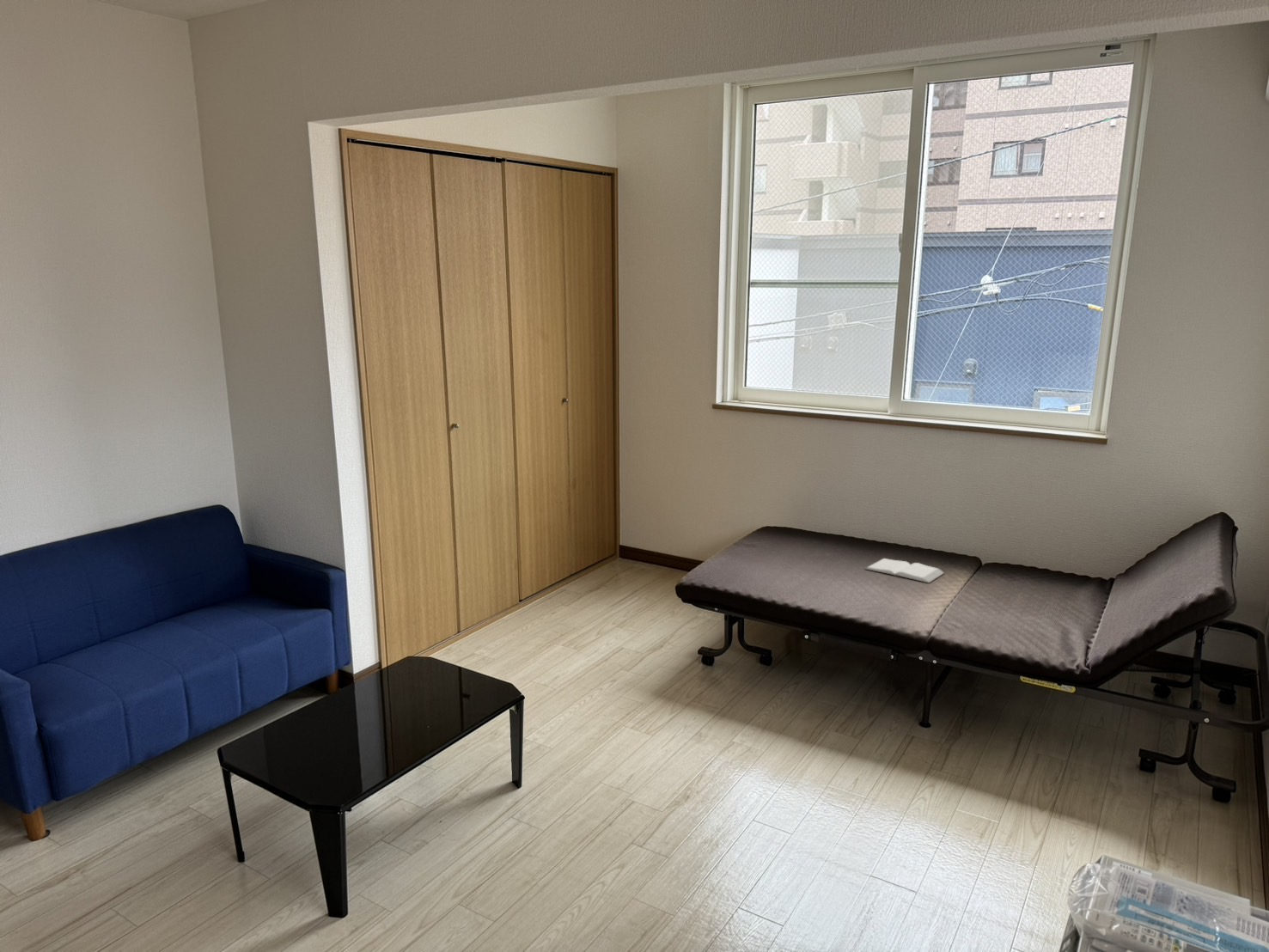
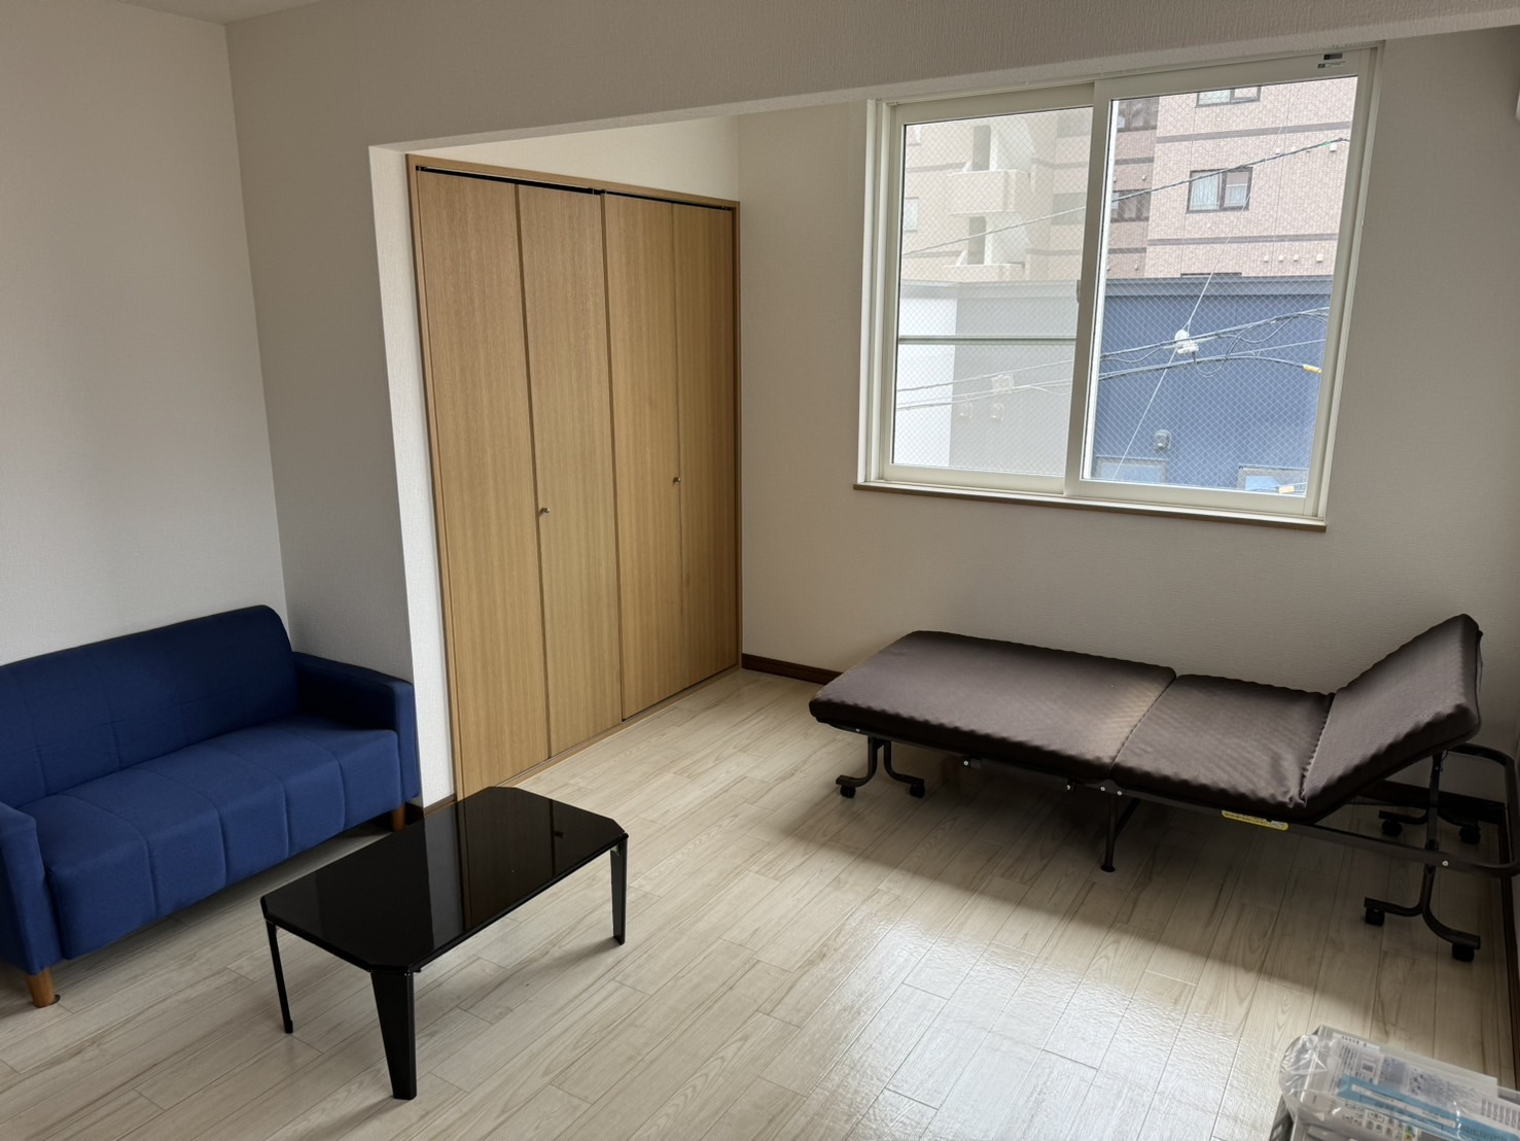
- book [864,558,945,583]
